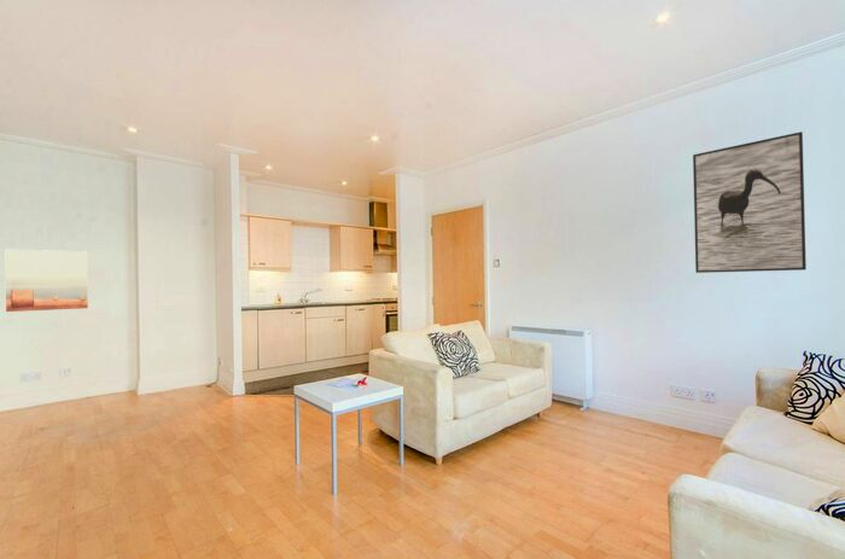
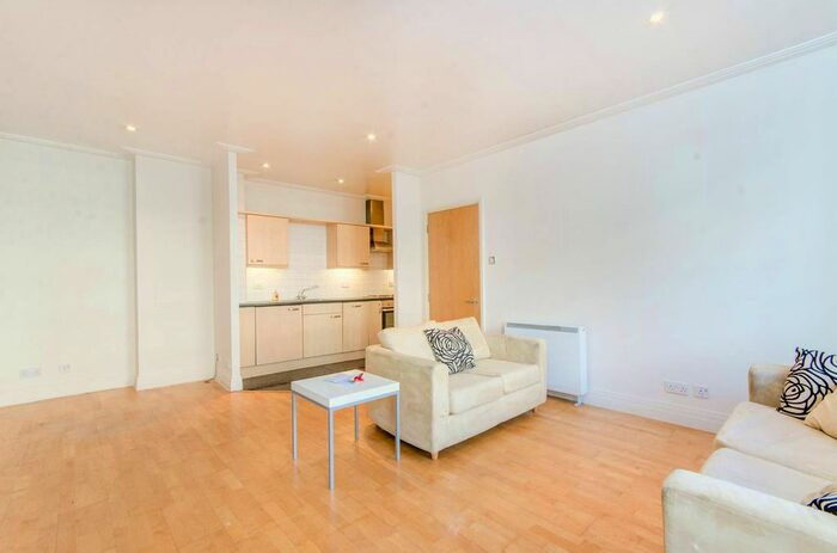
- wall art [5,249,89,313]
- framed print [692,130,808,274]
